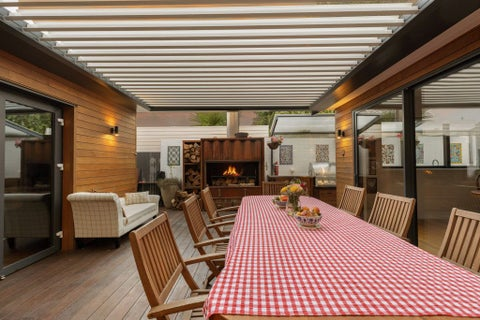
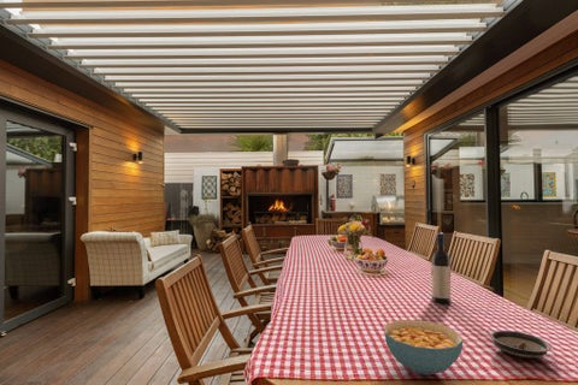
+ cereal bowl [383,319,465,375]
+ wine bottle [430,232,452,306]
+ saucer [489,330,553,360]
